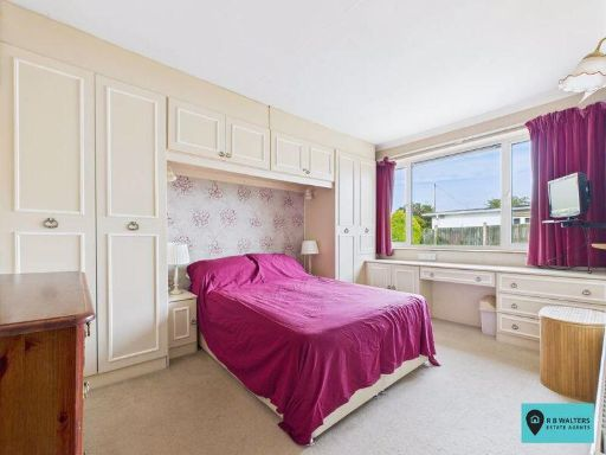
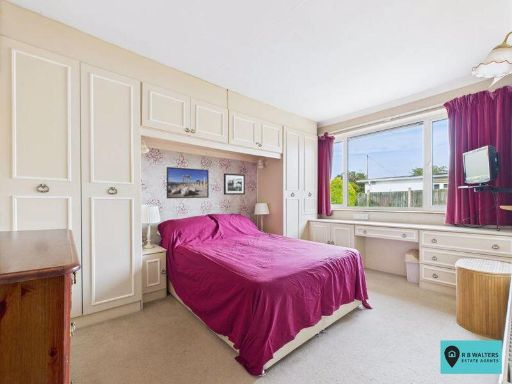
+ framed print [166,166,210,199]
+ picture frame [223,172,246,196]
